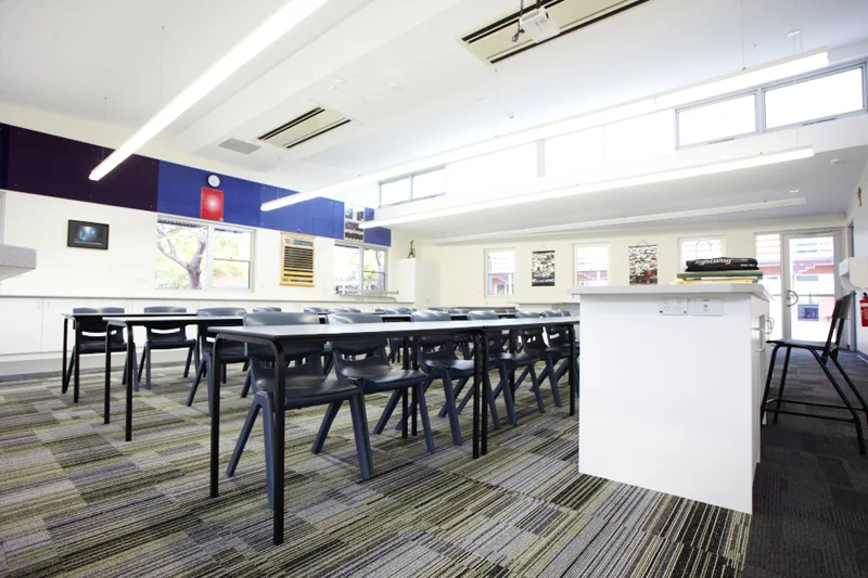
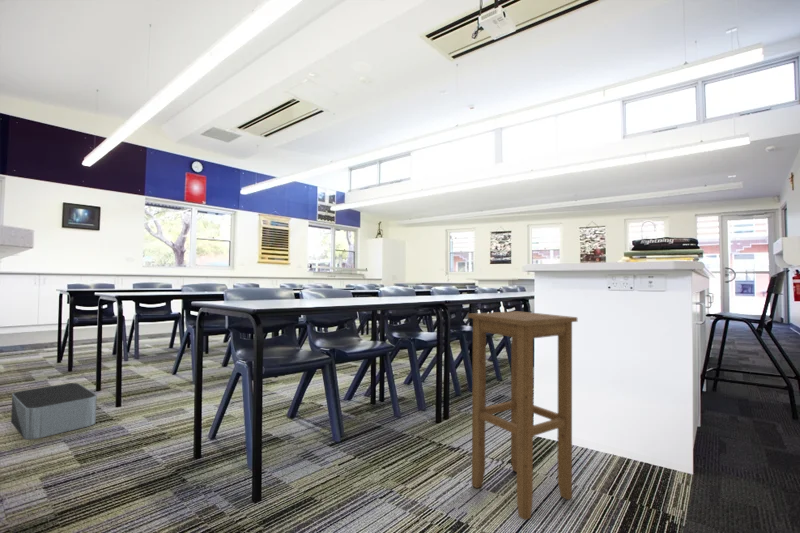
+ storage bin [10,382,98,440]
+ stool [467,310,578,521]
